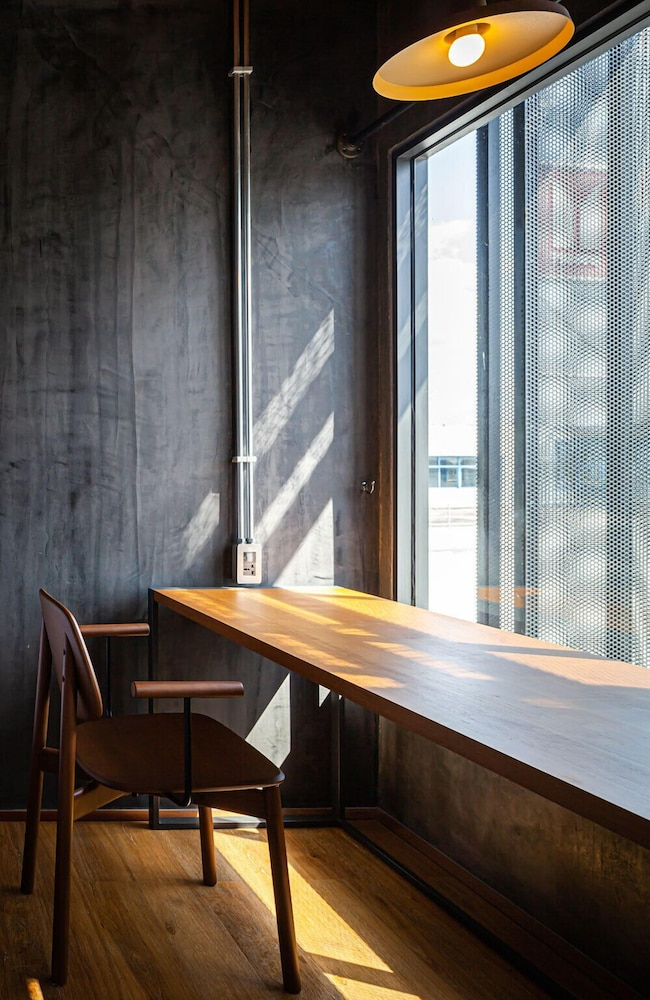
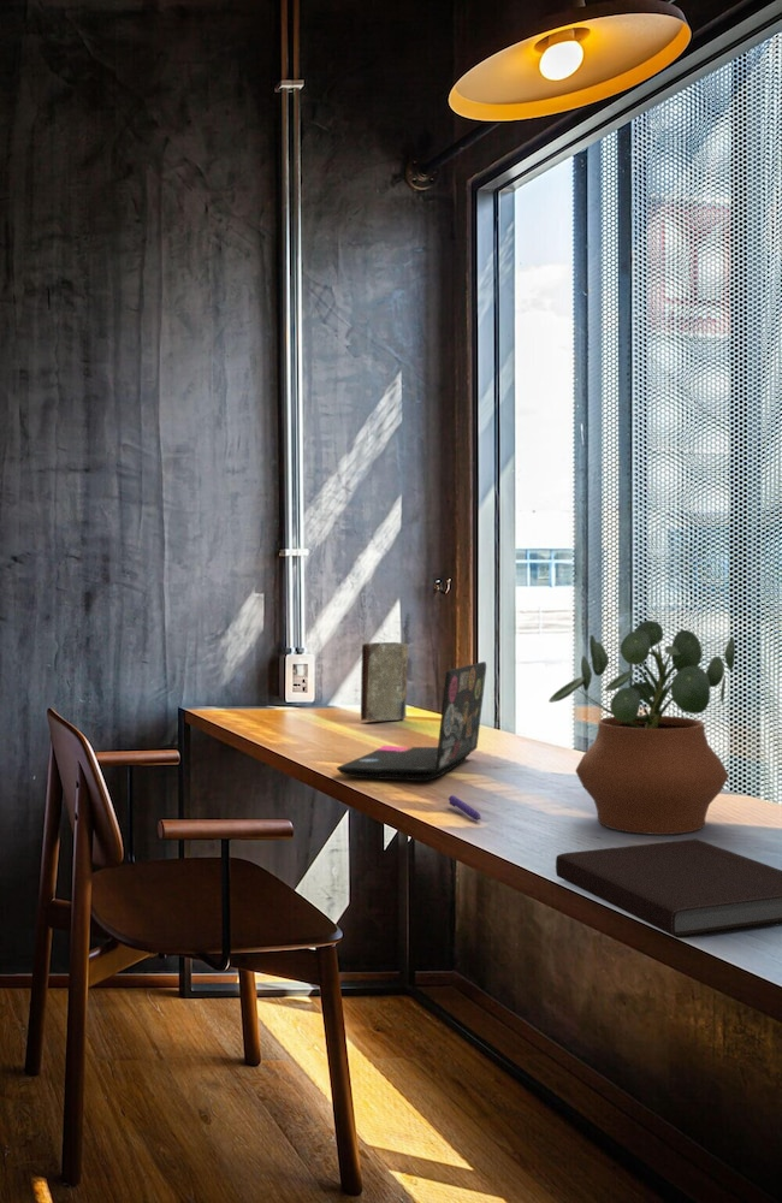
+ notebook [555,838,782,940]
+ pen [448,794,482,822]
+ laptop [336,660,487,782]
+ potted plant [547,620,736,836]
+ book [360,641,409,722]
